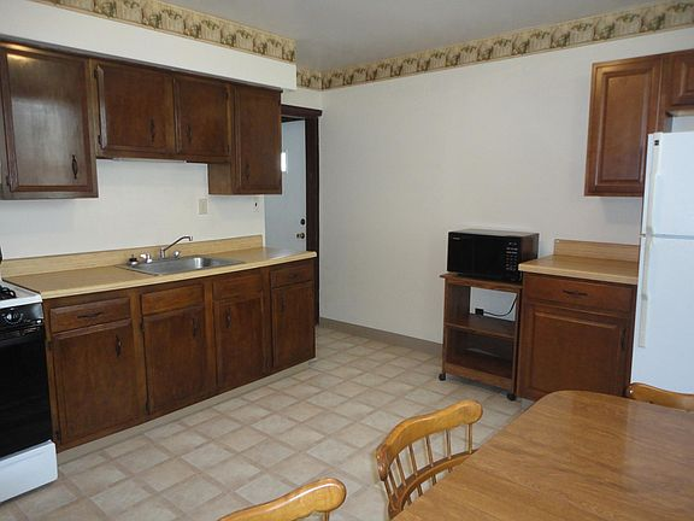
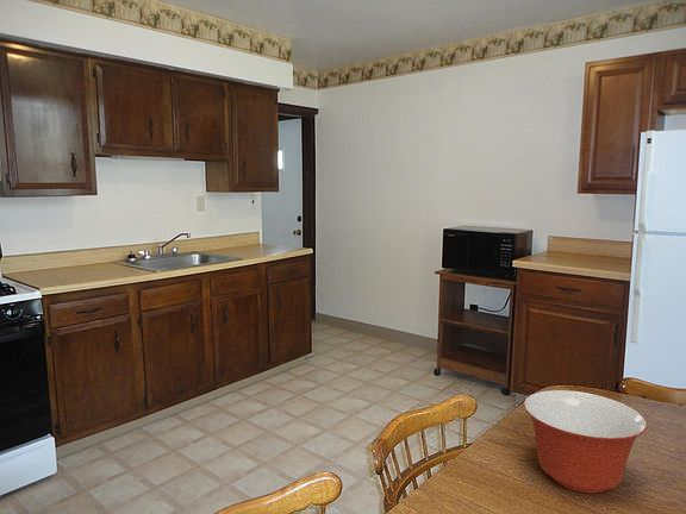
+ mixing bowl [523,389,648,495]
